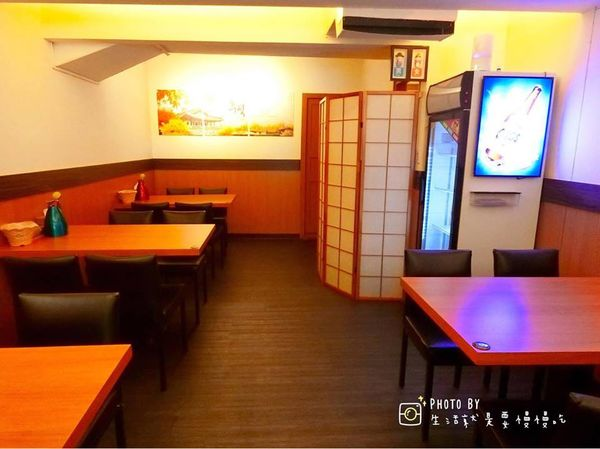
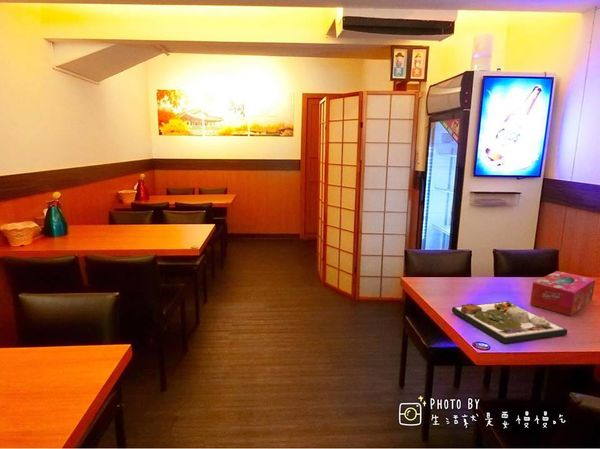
+ tissue box [529,270,596,317]
+ dinner plate [451,300,568,344]
